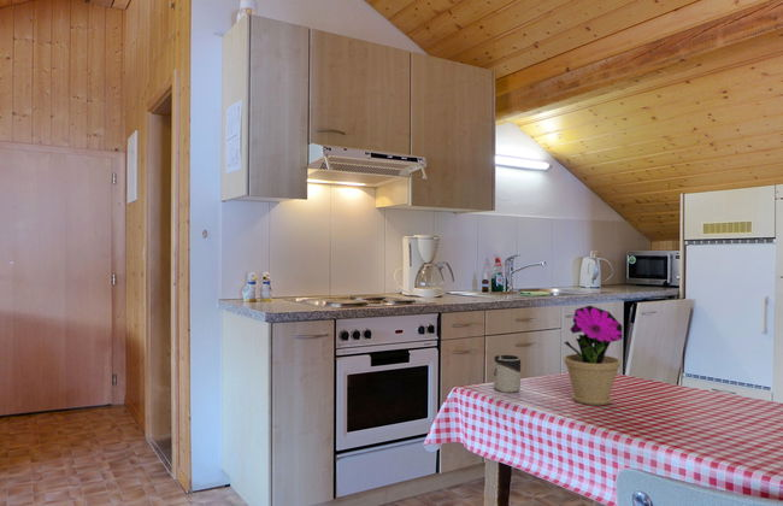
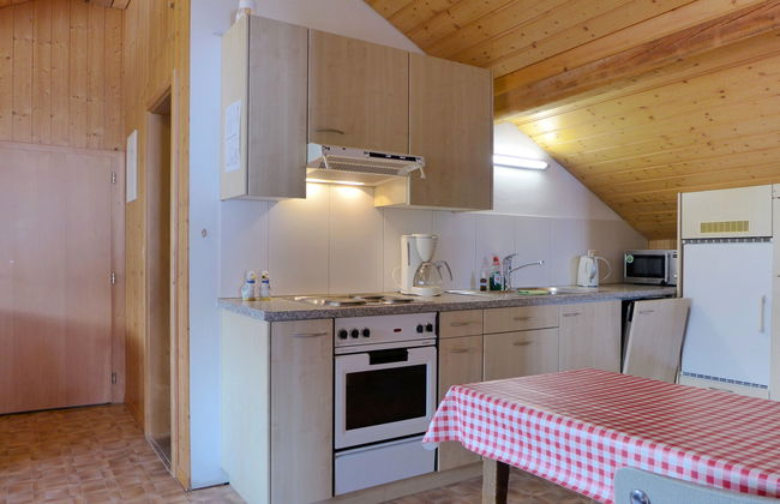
- cup [493,354,522,394]
- flower pot [563,305,624,406]
